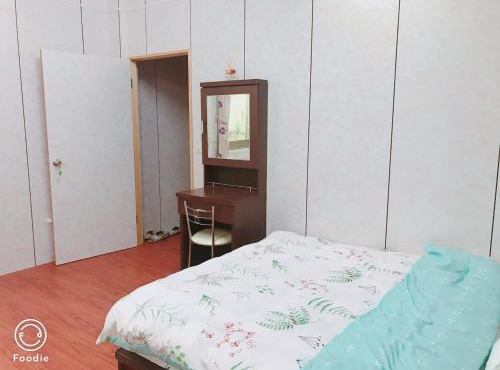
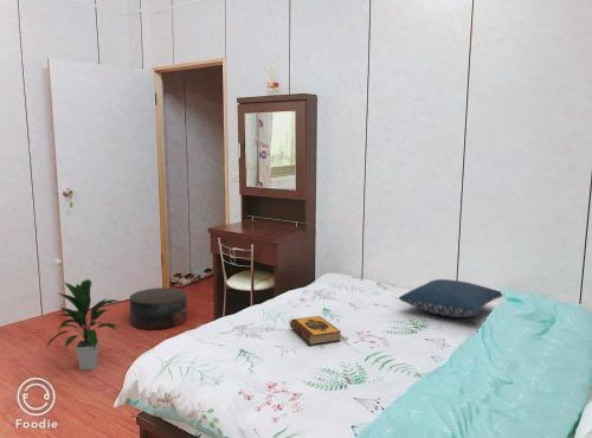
+ pillow [398,278,503,318]
+ indoor plant [45,278,122,372]
+ stool [129,286,188,330]
+ hardback book [289,315,342,346]
